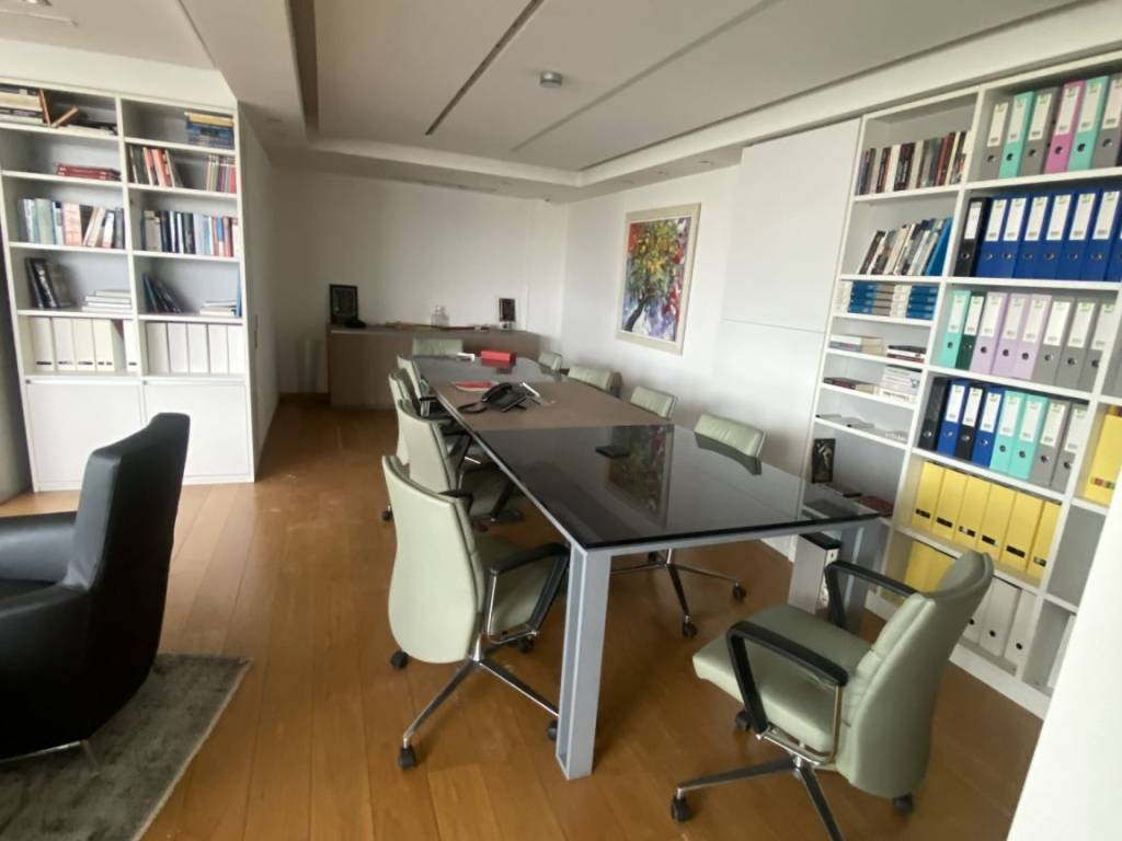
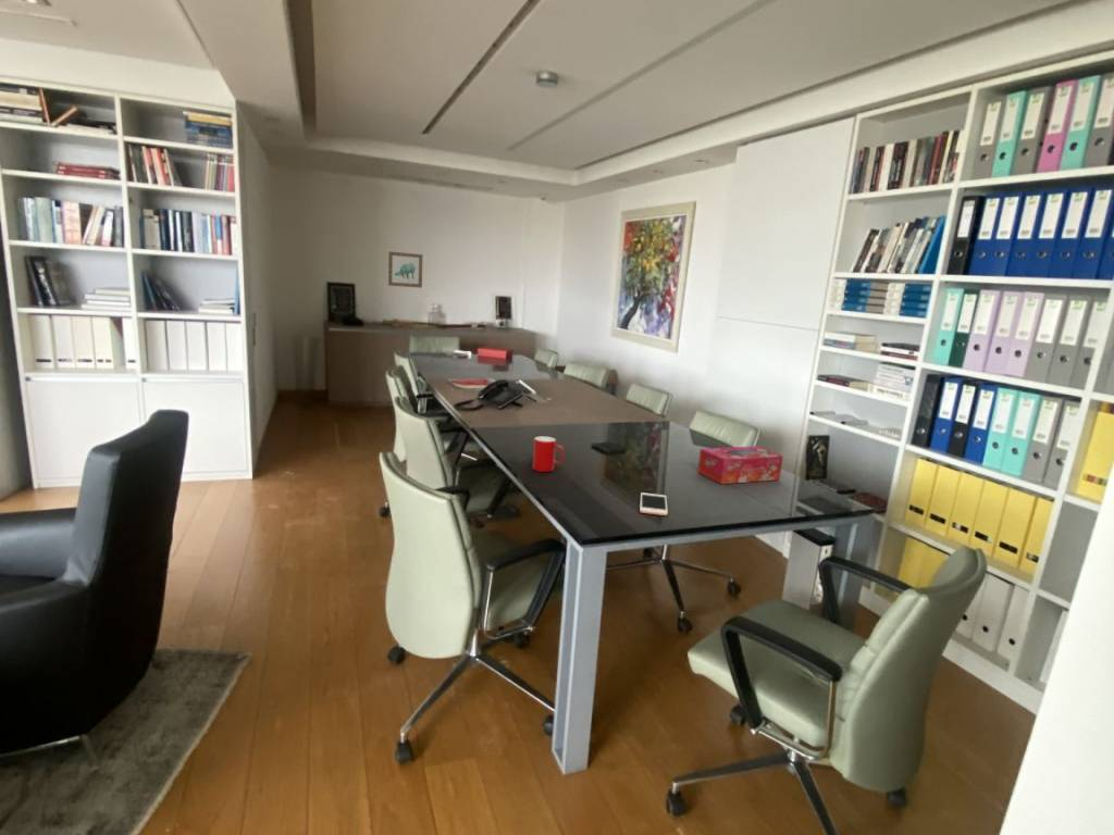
+ cell phone [639,491,669,516]
+ wall art [387,250,423,289]
+ tissue box [696,445,784,485]
+ cup [532,436,565,473]
